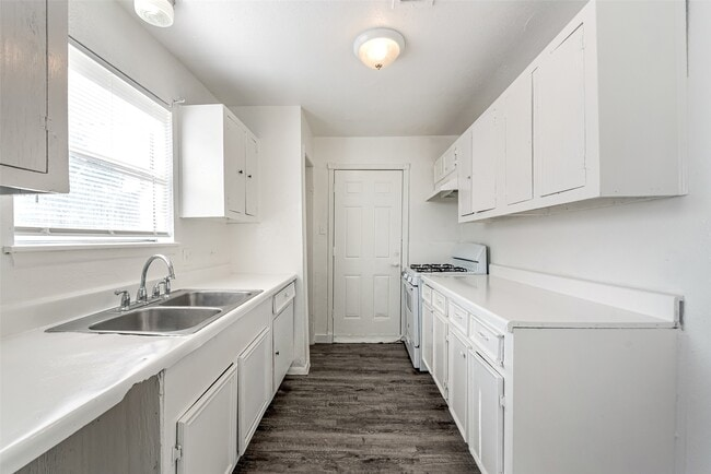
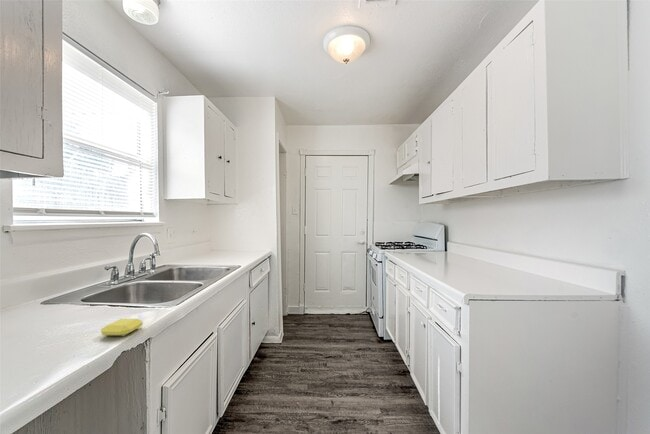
+ soap bar [100,318,144,337]
